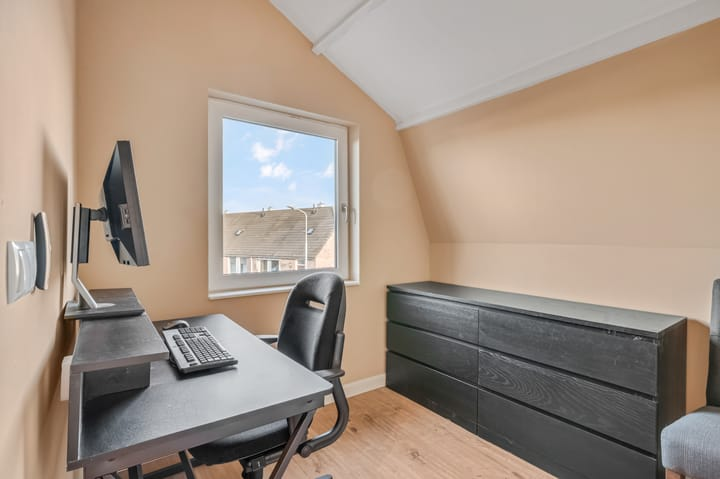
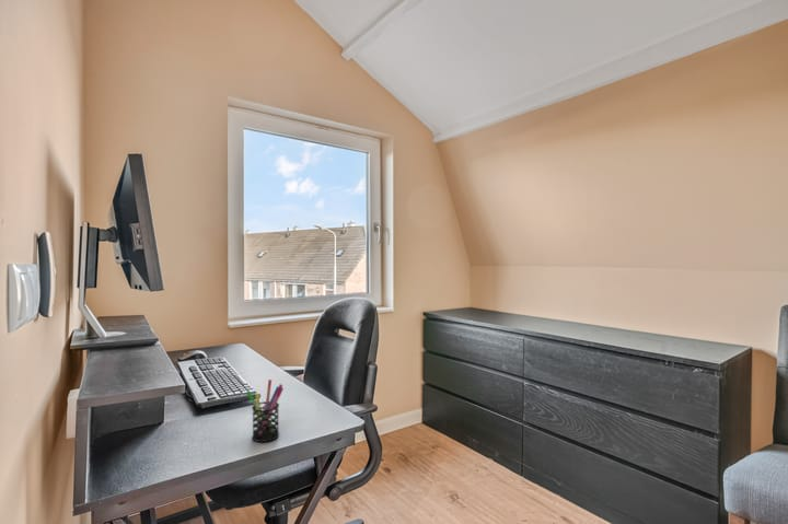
+ pen holder [245,379,285,443]
